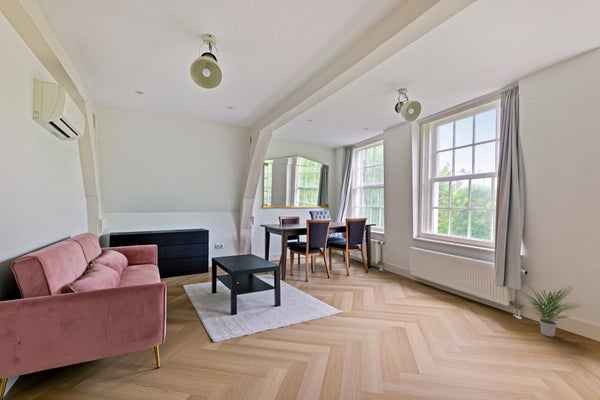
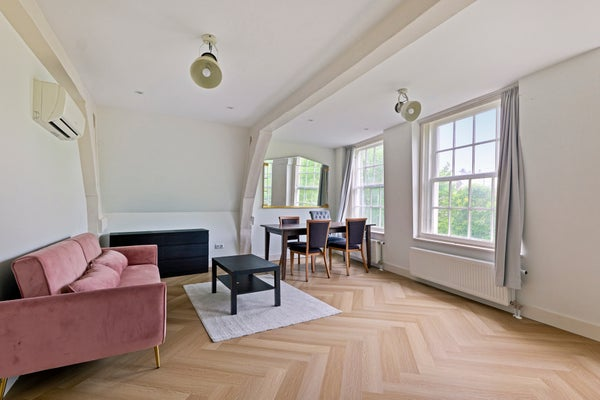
- potted plant [520,285,583,338]
